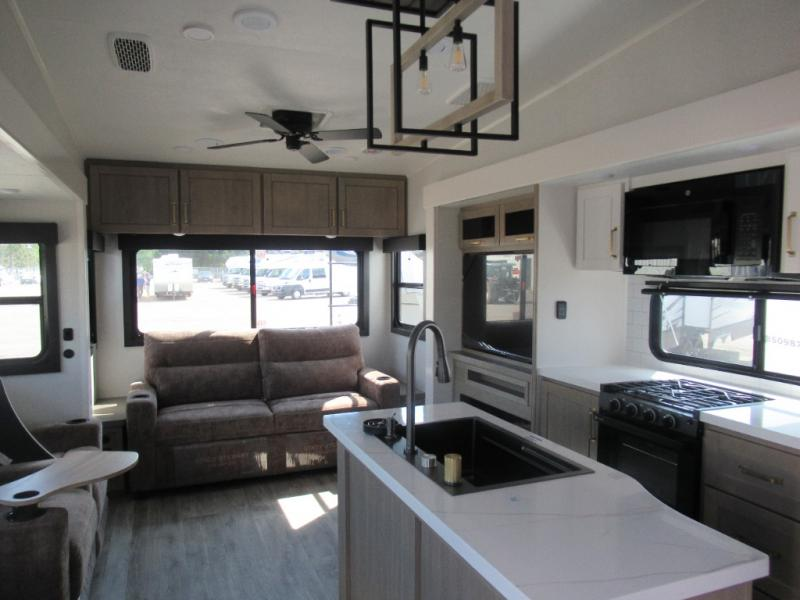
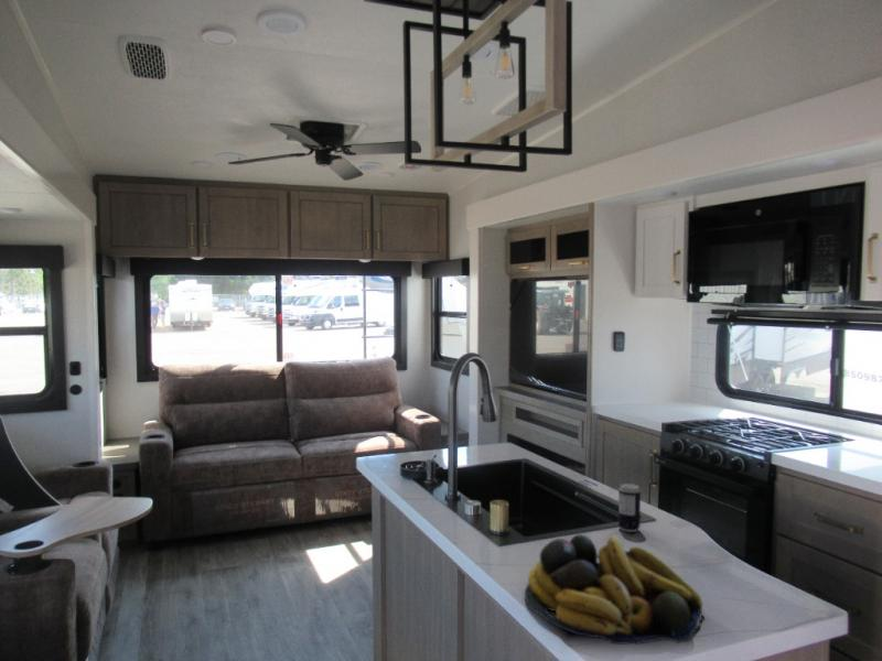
+ beverage can [617,483,642,533]
+ fruit bowl [524,533,703,646]
